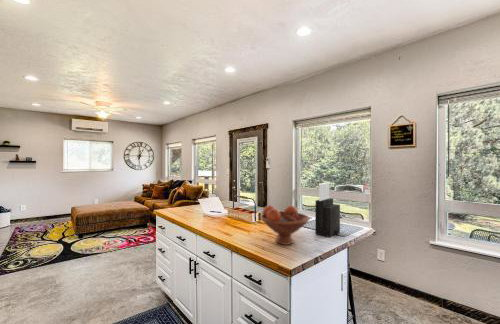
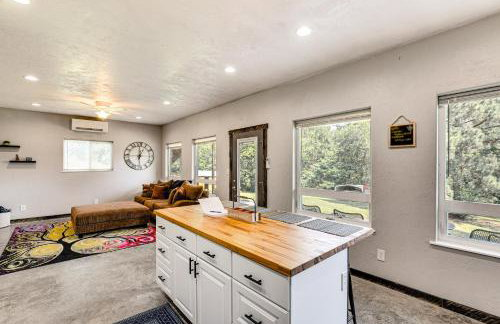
- knife block [314,181,341,238]
- fruit bowl [259,204,310,246]
